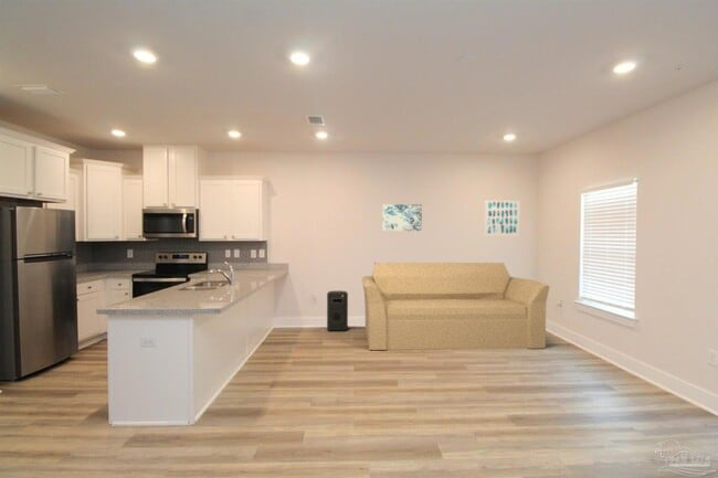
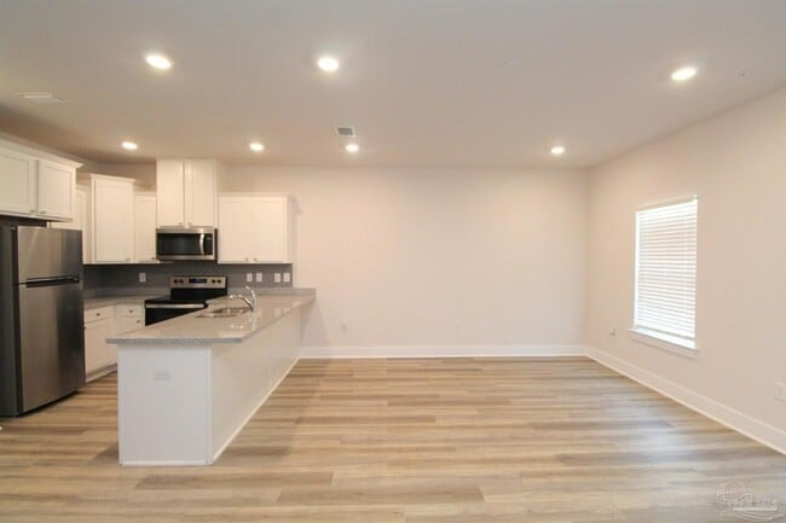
- sofa [361,262,551,351]
- wall art [381,203,423,232]
- wall art [484,199,521,236]
- speaker [326,290,349,332]
